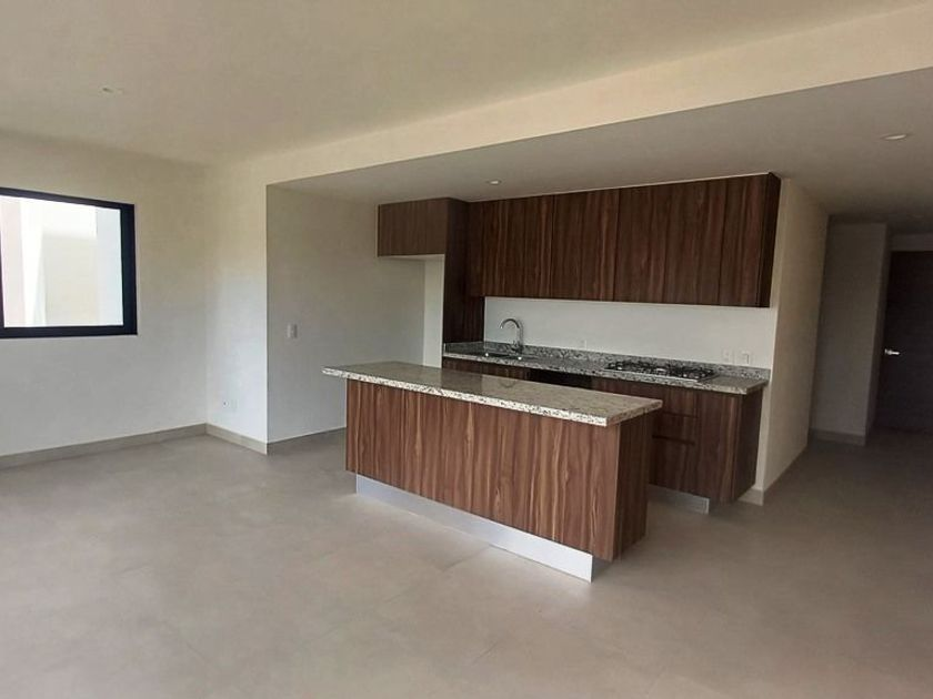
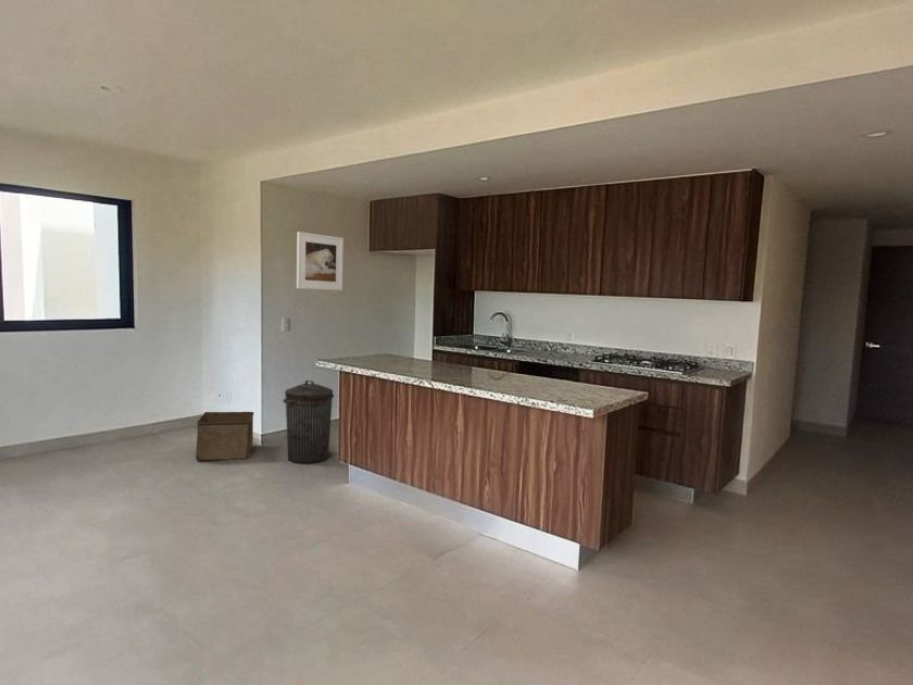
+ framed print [296,231,345,291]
+ storage bin [195,411,255,462]
+ trash can [283,379,335,464]
